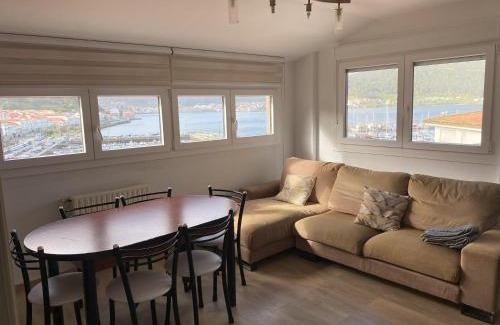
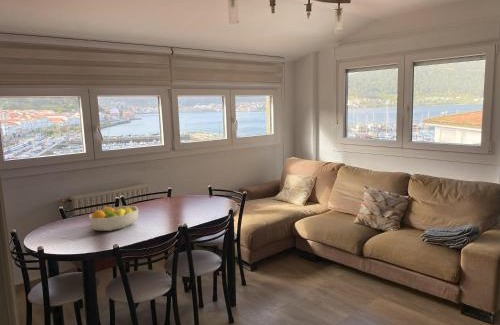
+ fruit bowl [88,205,139,232]
